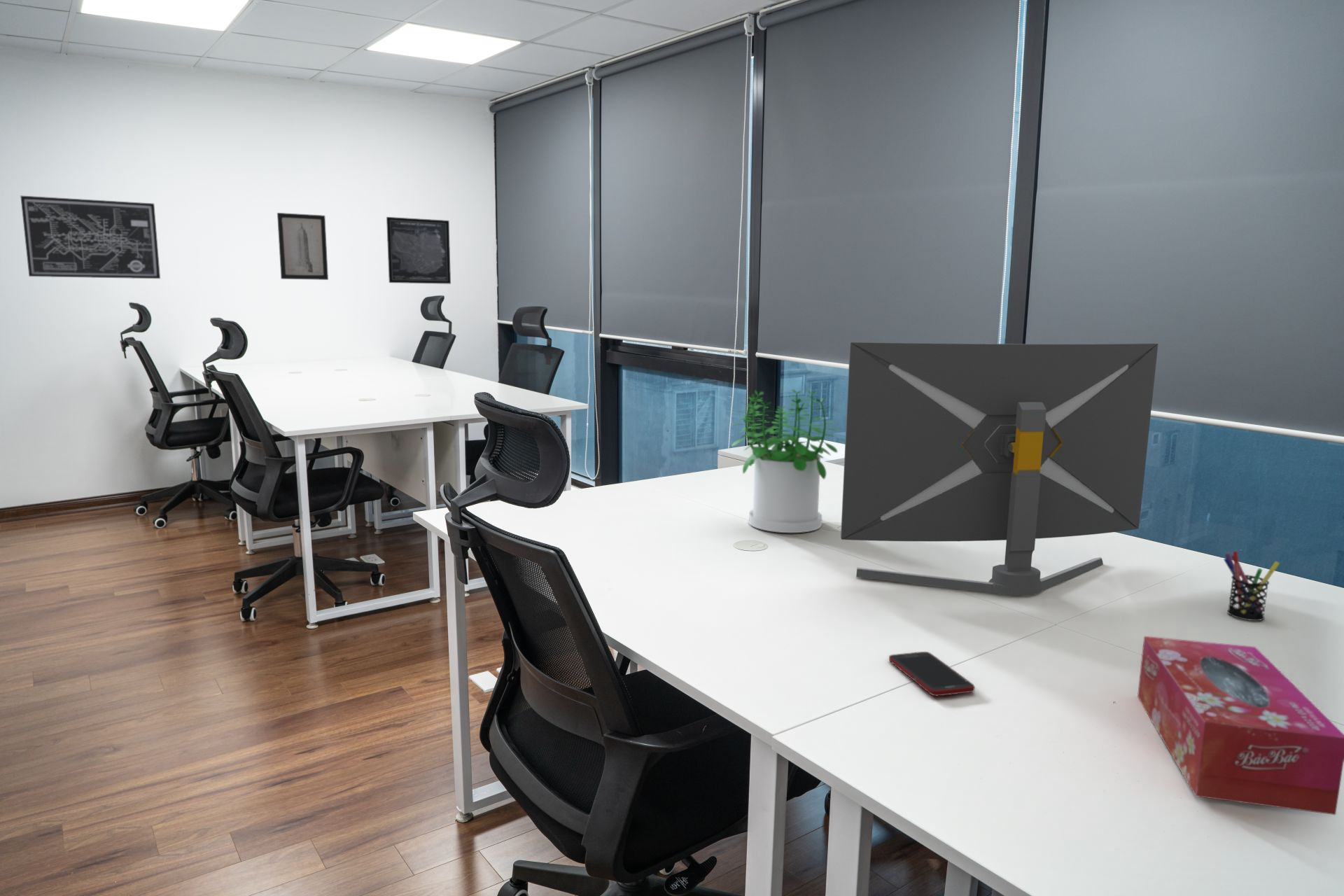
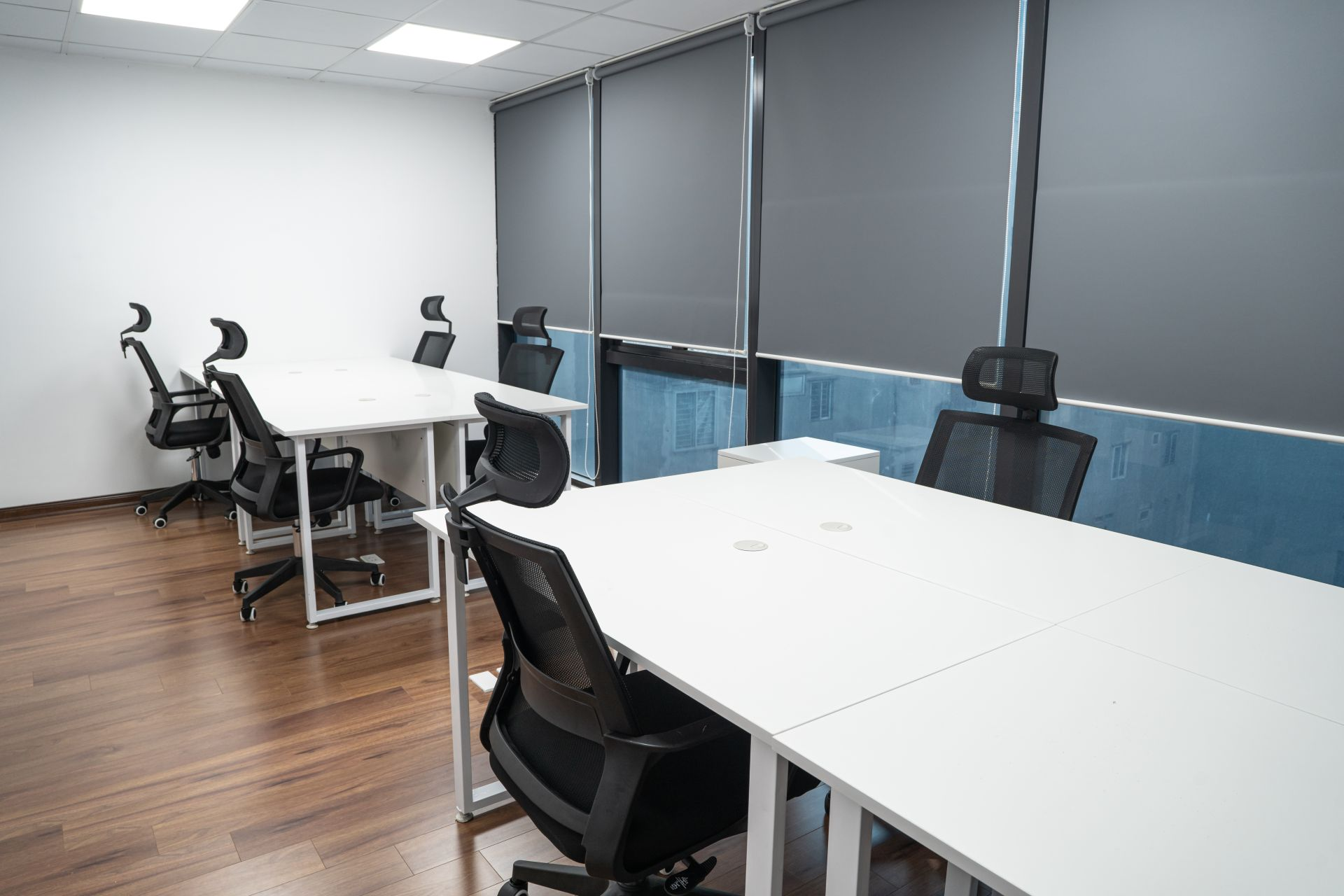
- wall art [276,212,329,281]
- computer monitor [840,342,1159,596]
- tissue box [1137,636,1344,816]
- cell phone [888,651,976,696]
- wall art [386,216,451,285]
- wall art [20,195,161,279]
- potted plant [731,389,840,533]
- pen holder [1223,550,1280,622]
